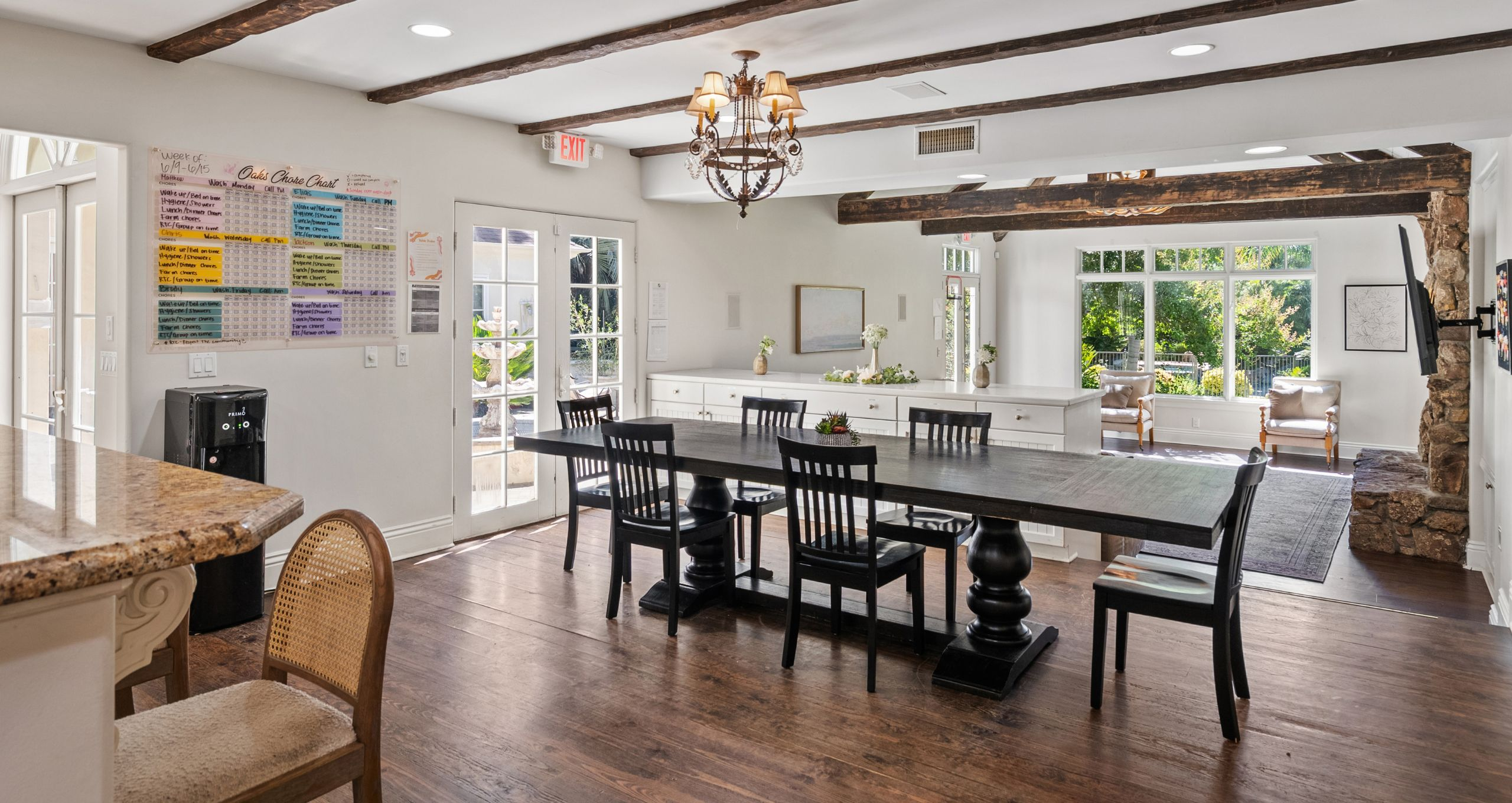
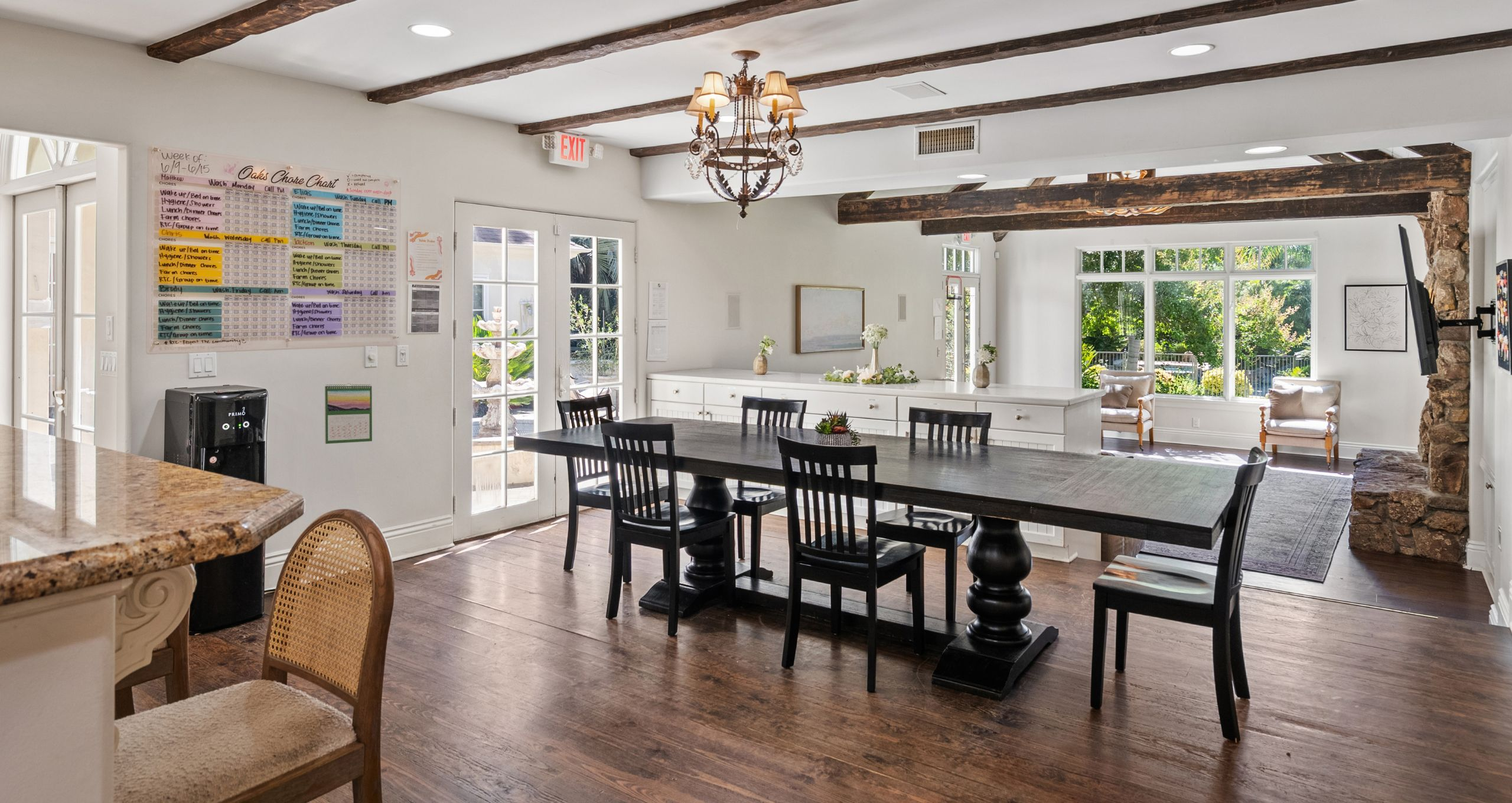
+ calendar [324,383,373,445]
